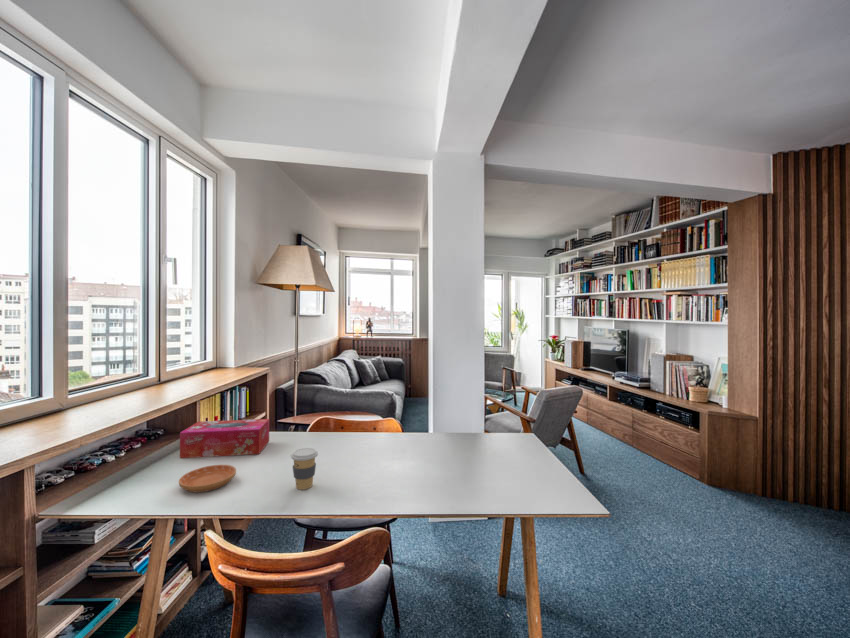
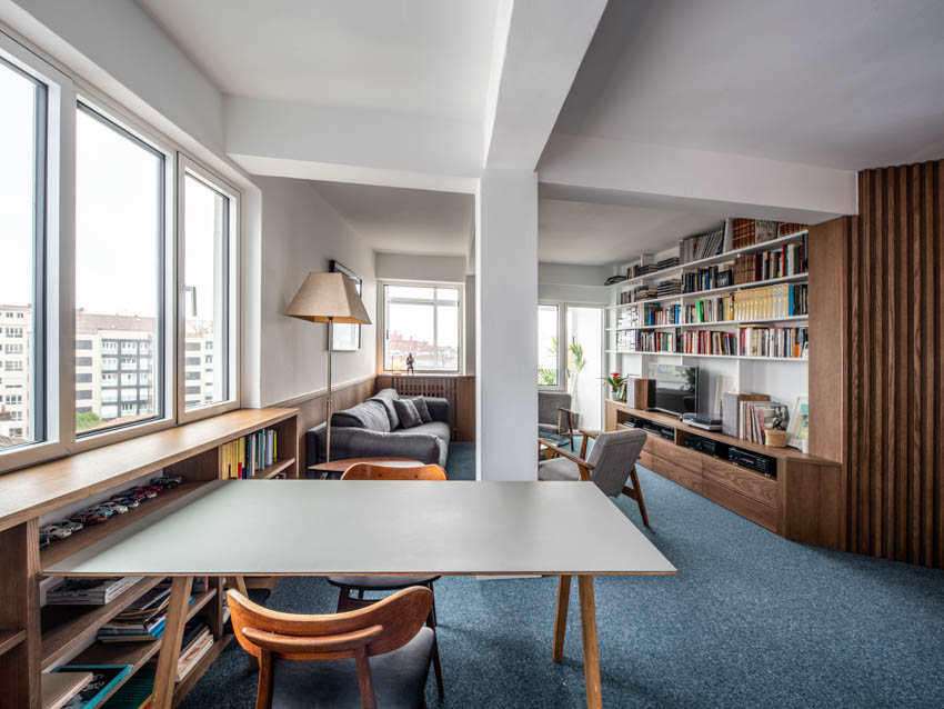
- coffee cup [290,447,319,491]
- saucer [178,464,237,493]
- tissue box [179,418,270,459]
